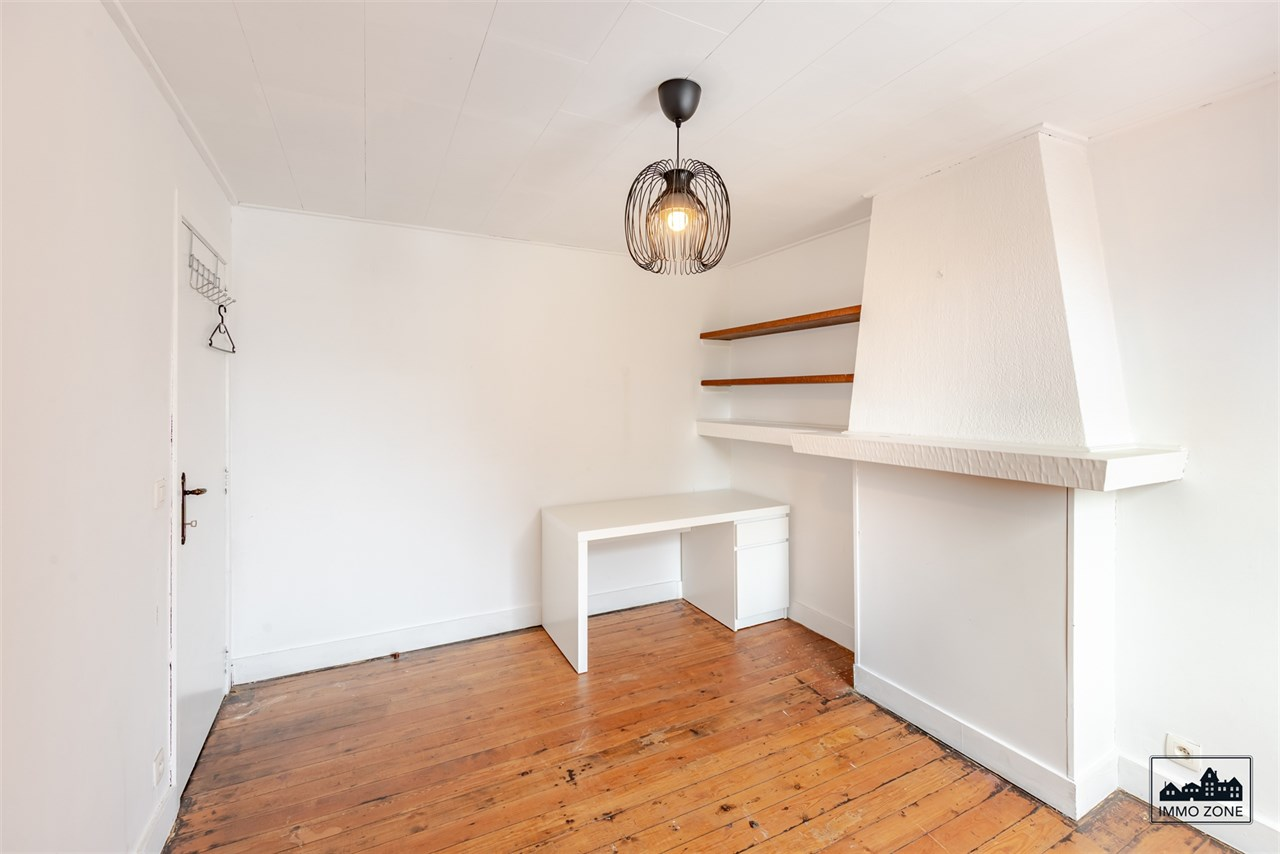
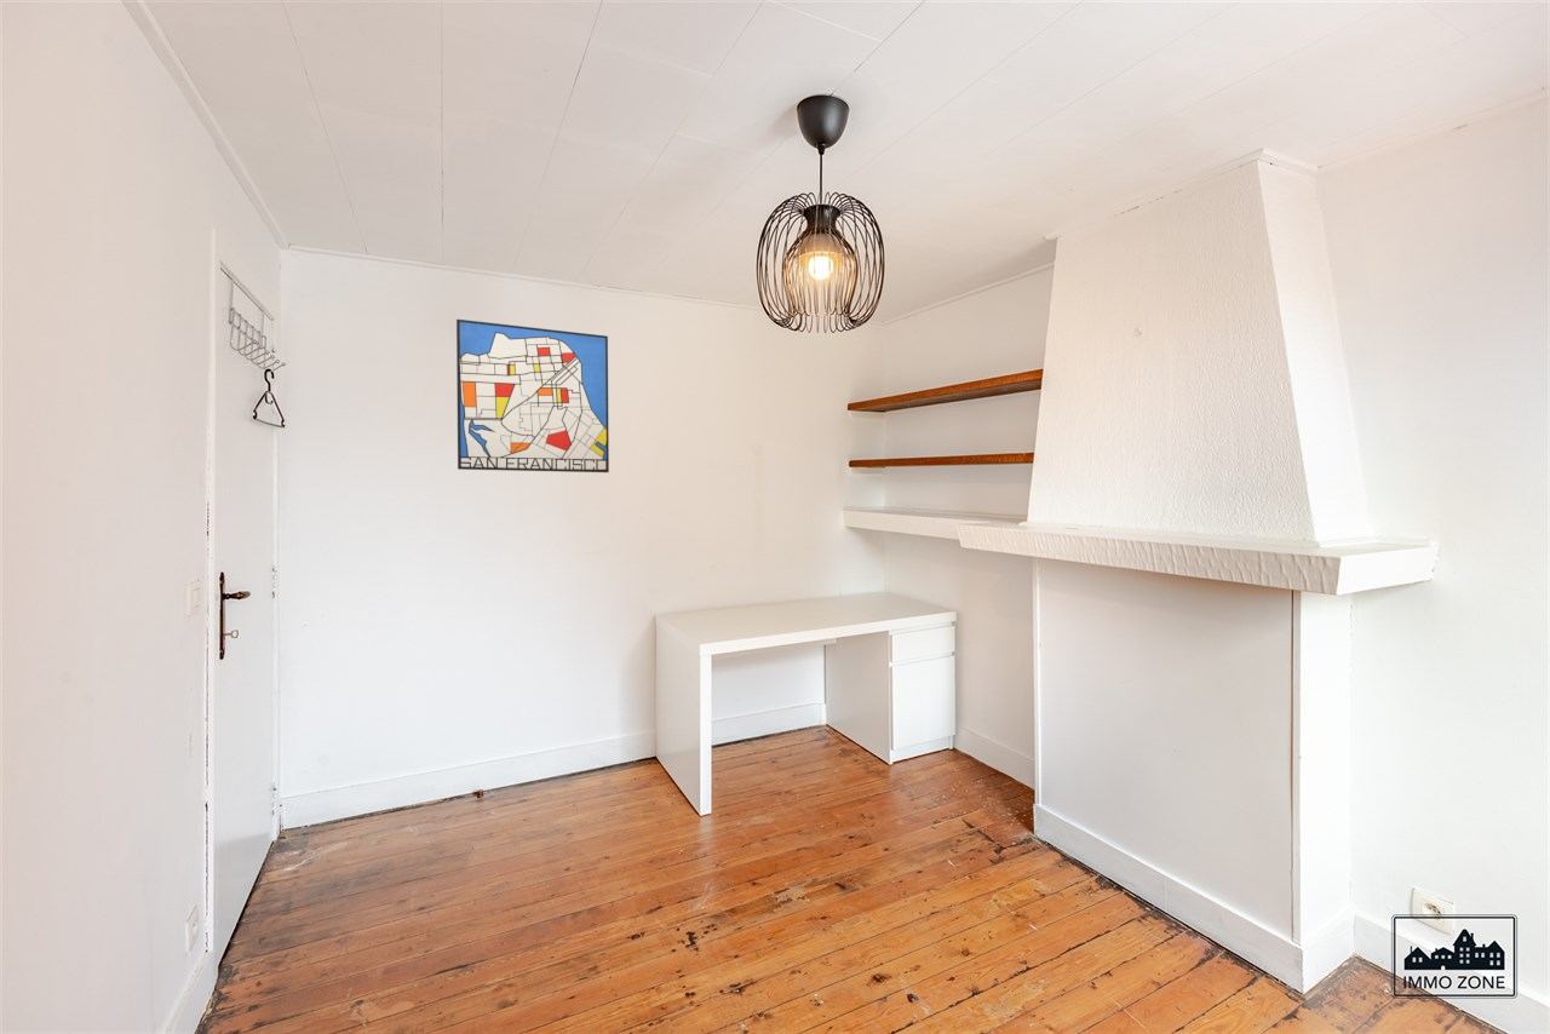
+ wall art [455,318,610,473]
